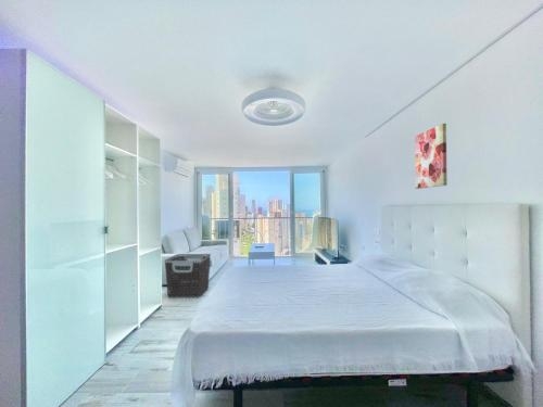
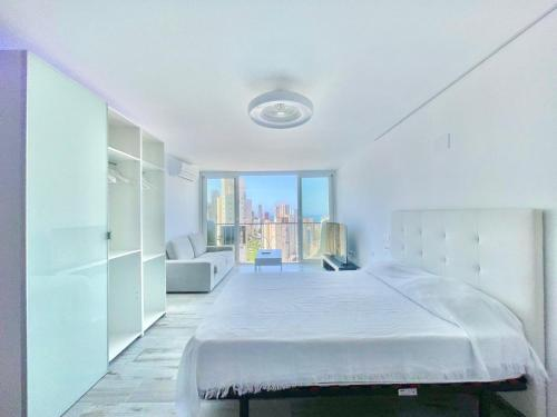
- clothes hamper [164,253,212,300]
- wall art [414,123,449,190]
